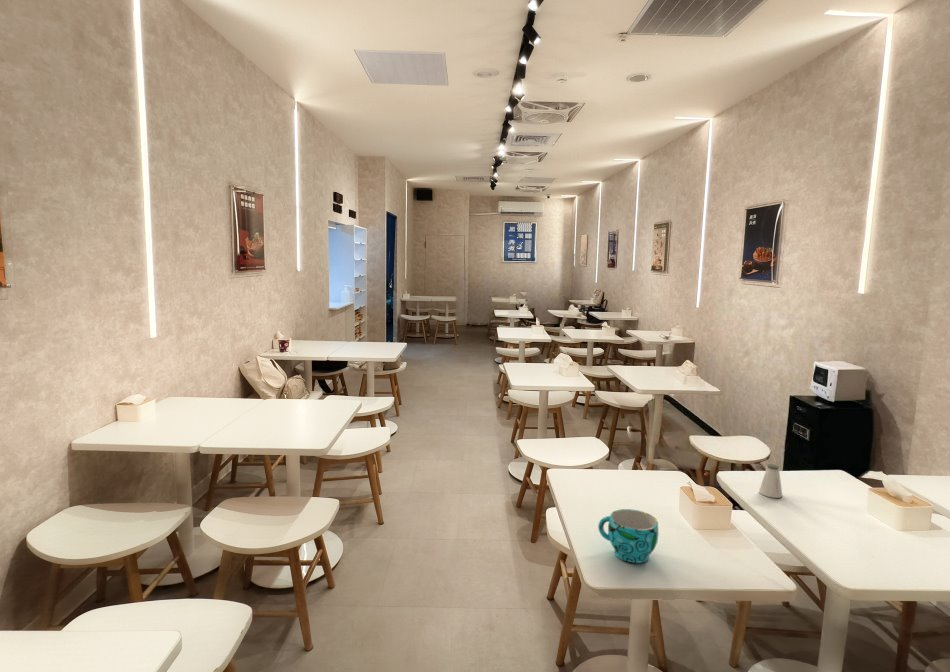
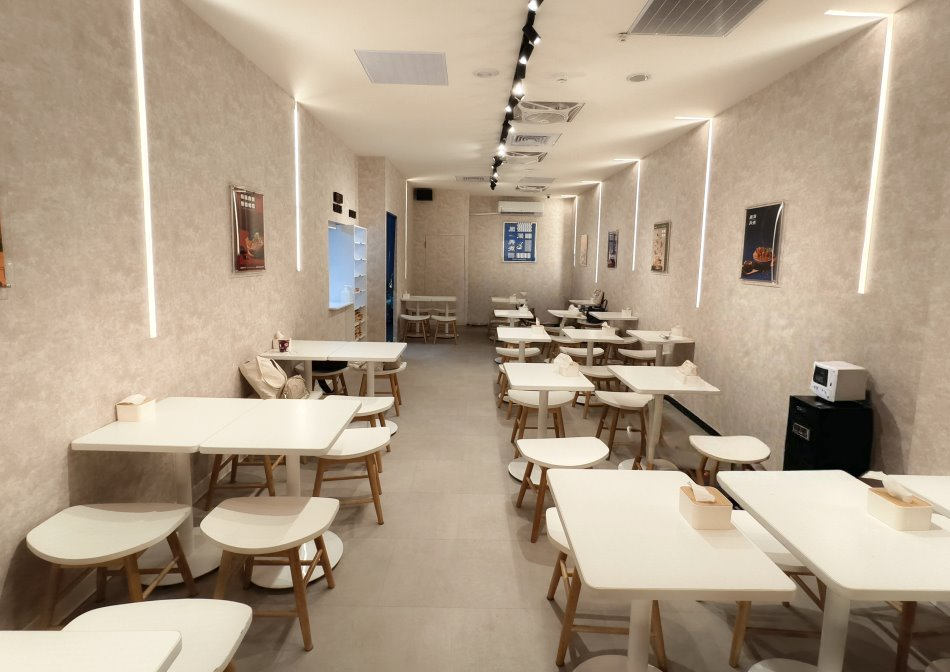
- saltshaker [758,463,783,499]
- cup [597,508,659,564]
